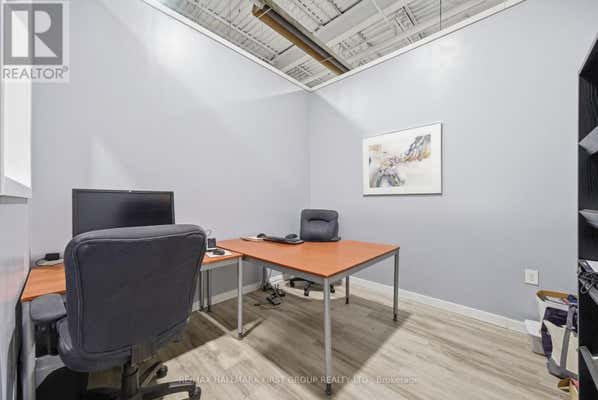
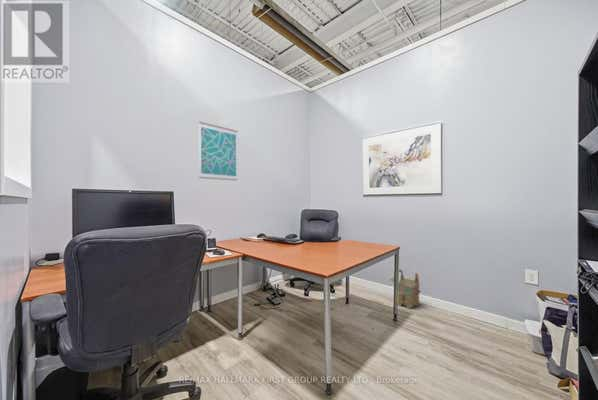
+ wall art [198,121,239,182]
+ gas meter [389,269,421,310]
